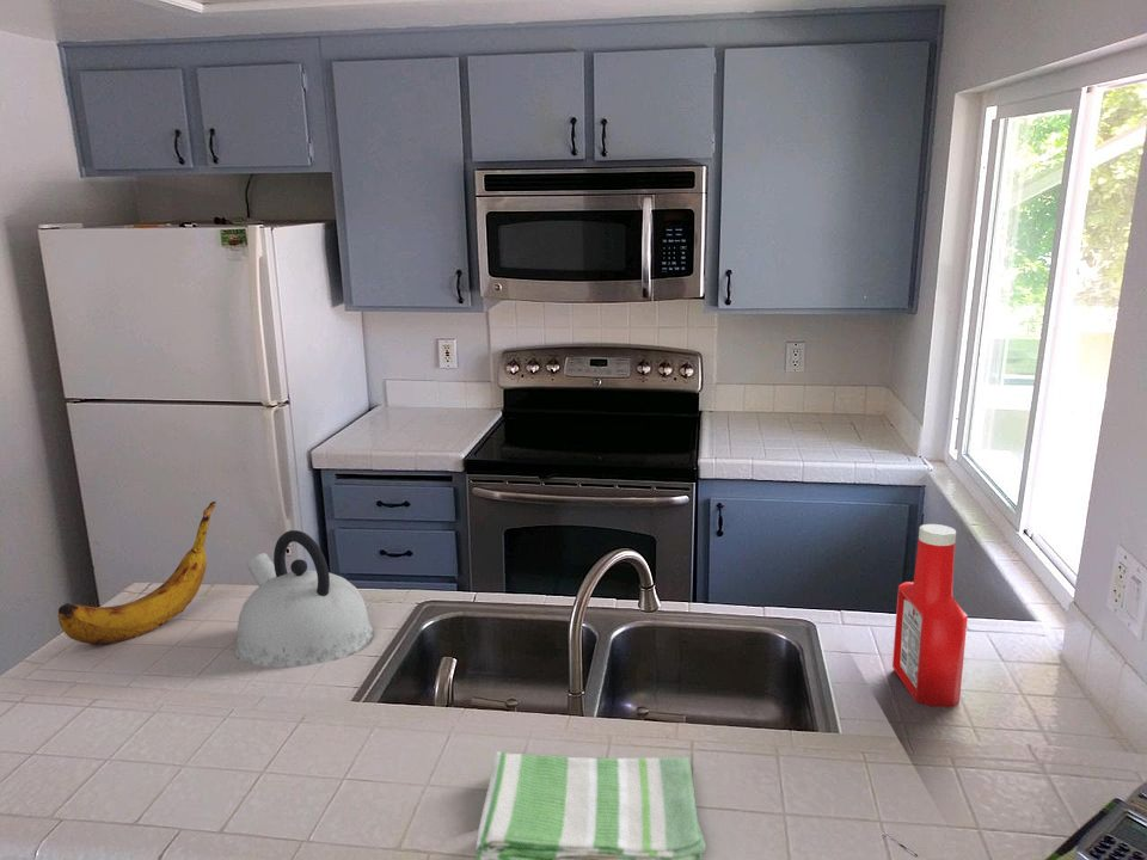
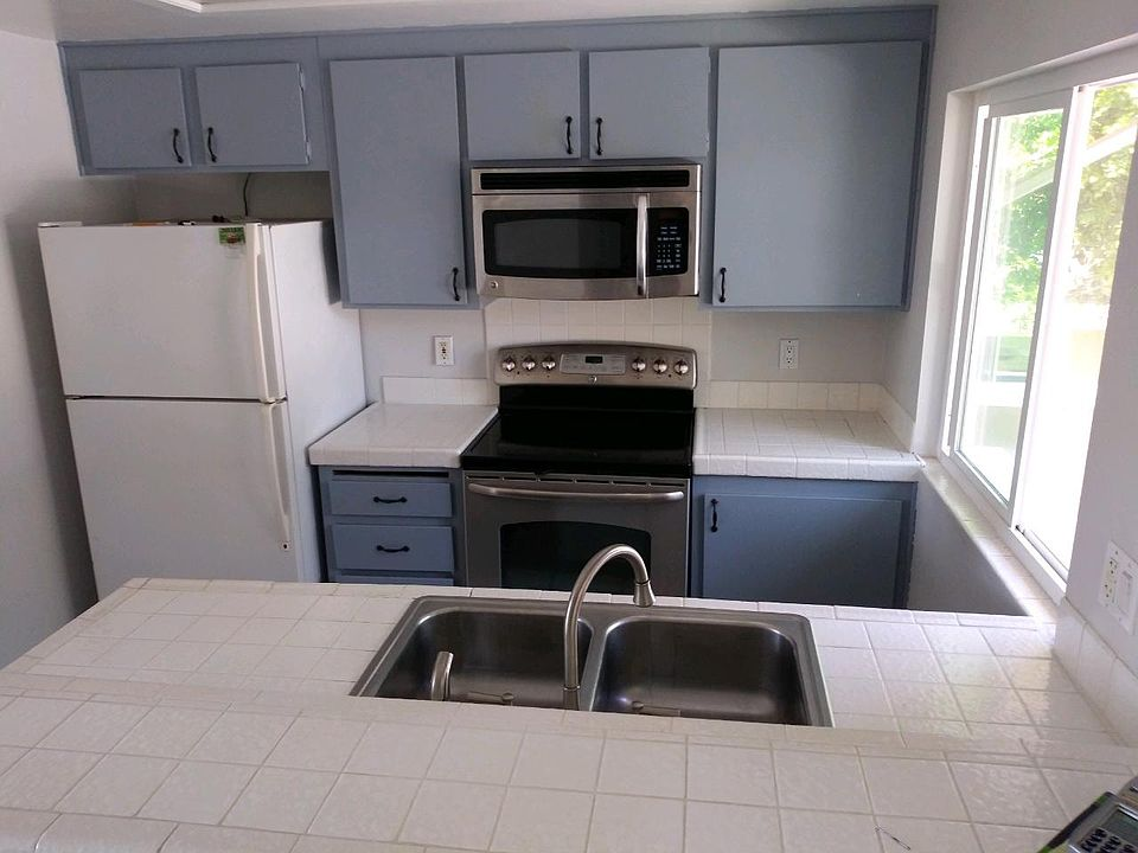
- kettle [233,529,374,669]
- banana [57,500,217,646]
- dish towel [474,750,707,860]
- soap bottle [891,523,969,707]
